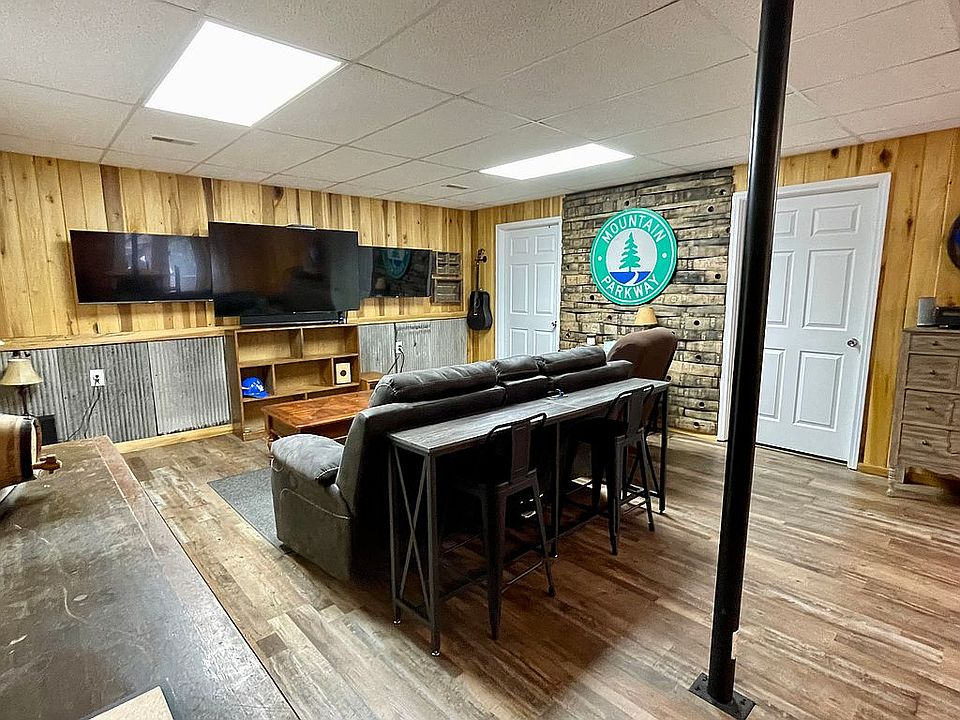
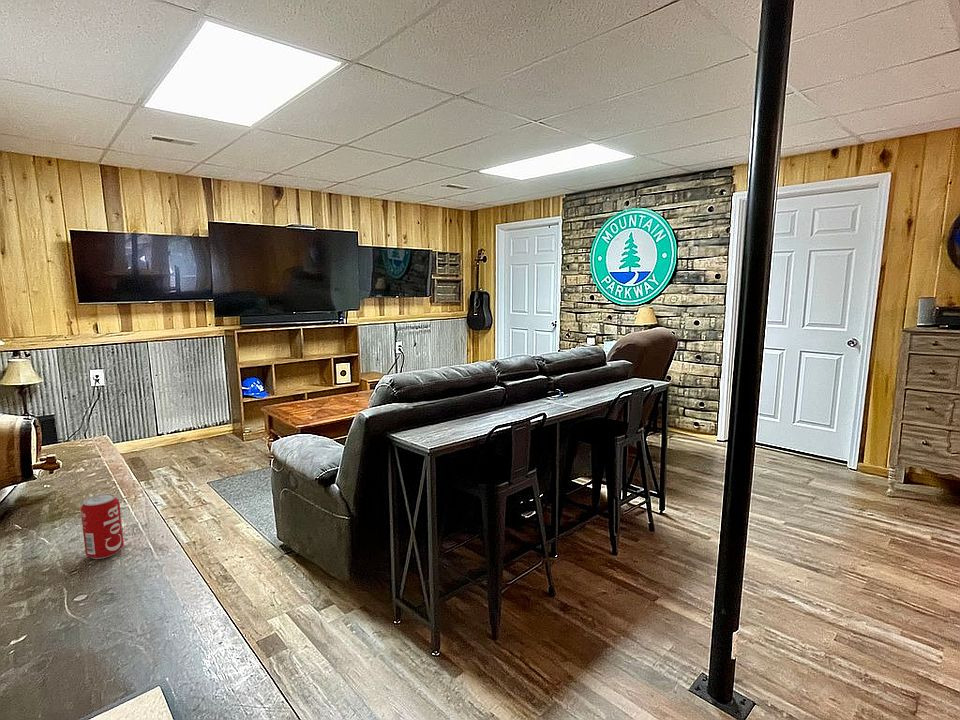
+ beverage can [80,493,125,560]
